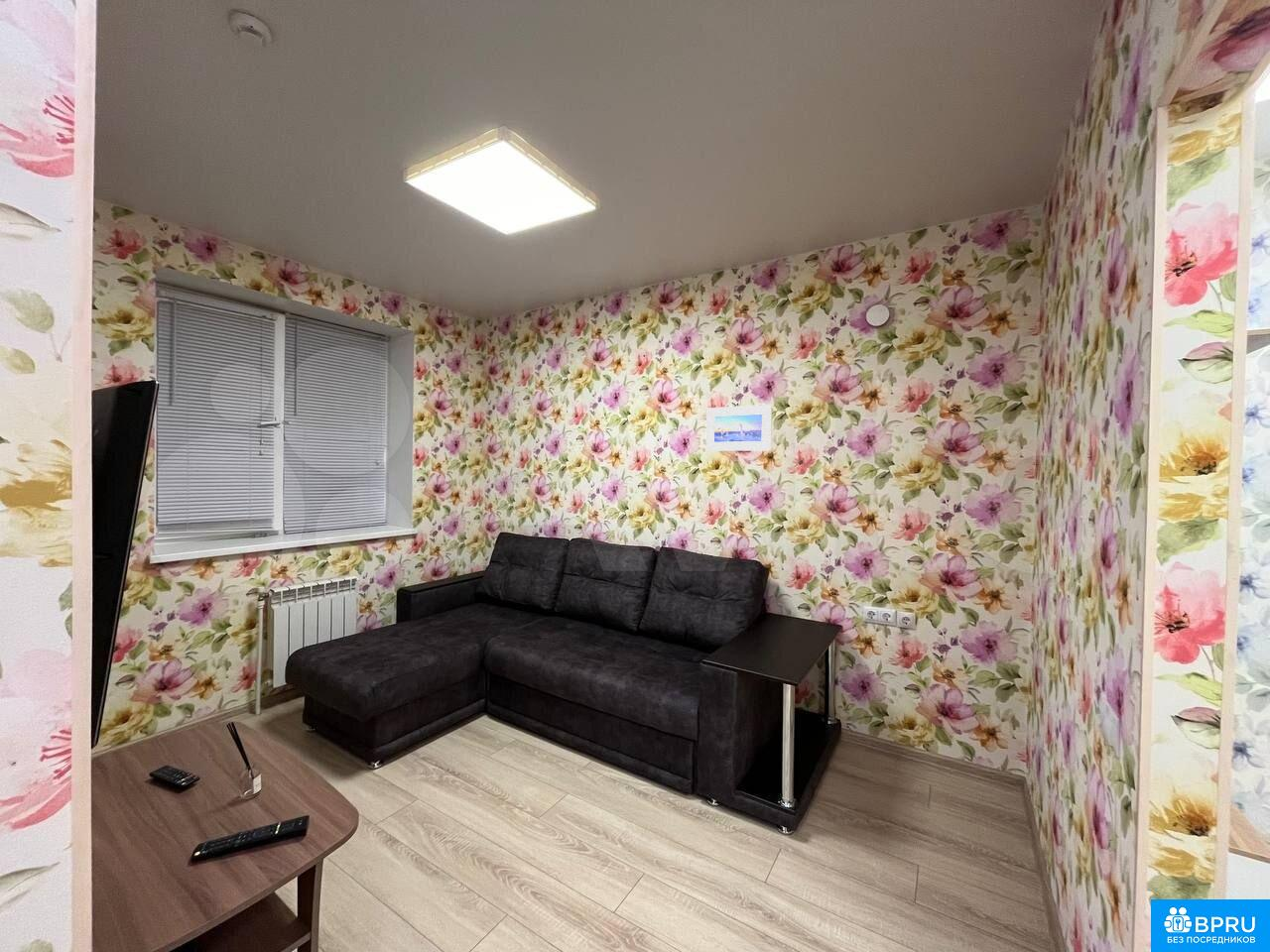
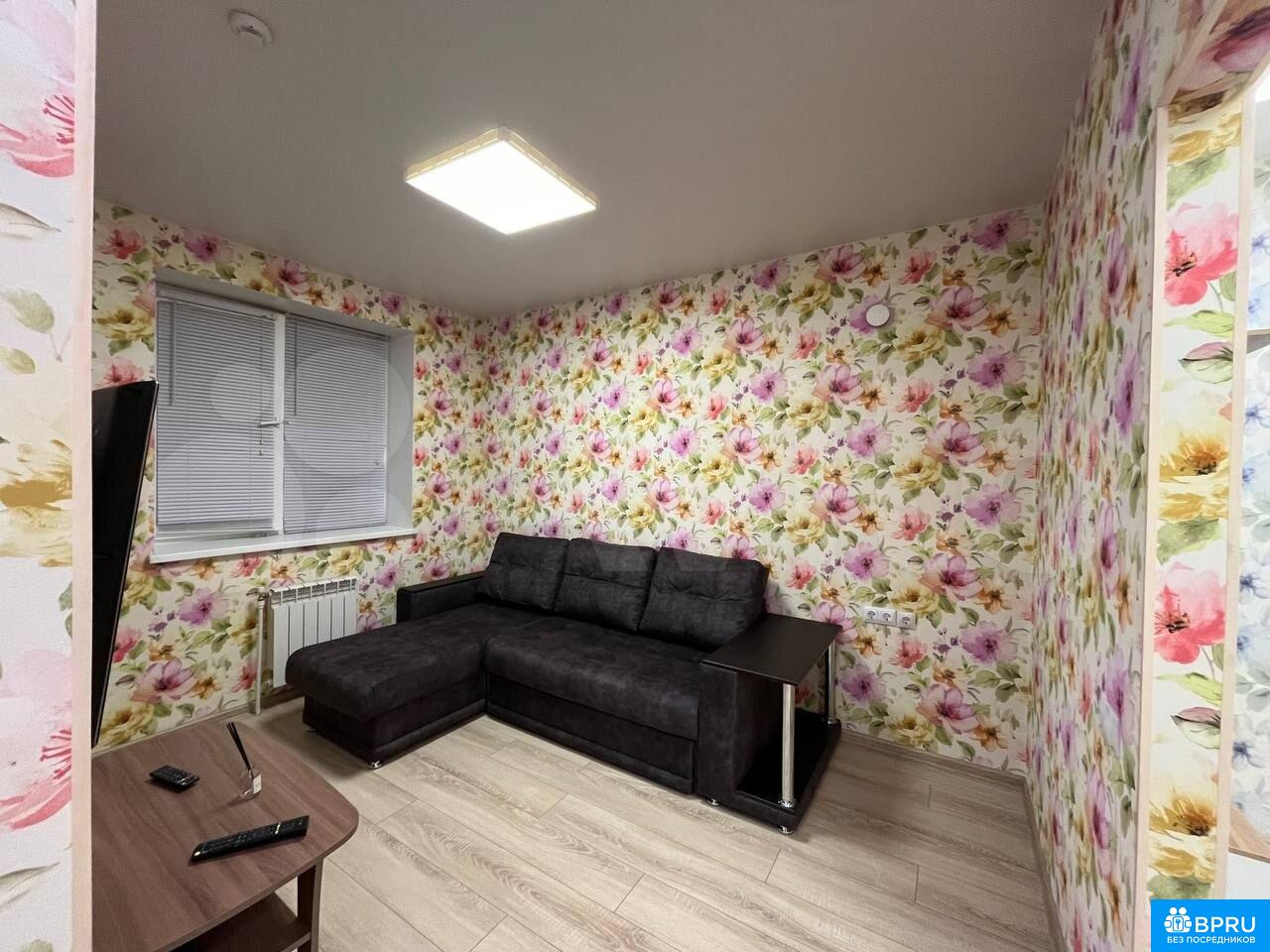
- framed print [704,404,773,452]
